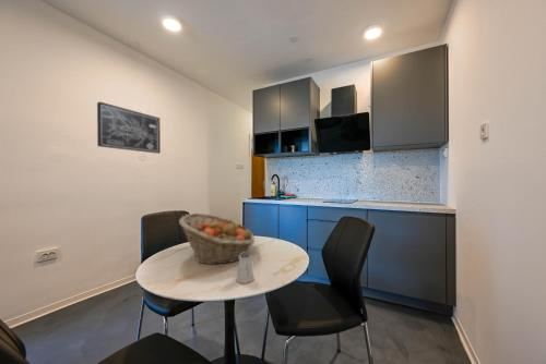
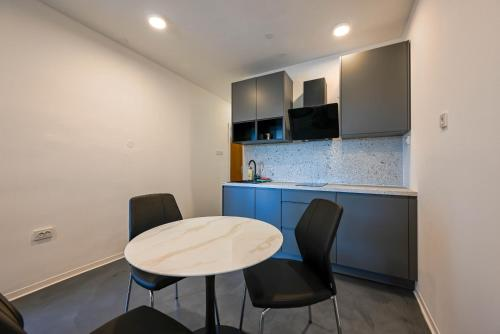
- wall art [96,100,162,155]
- saltshaker [235,252,256,284]
- fruit basket [178,213,256,266]
